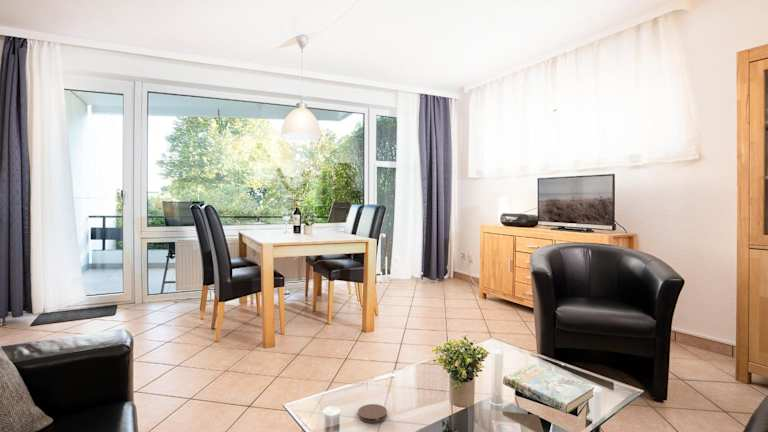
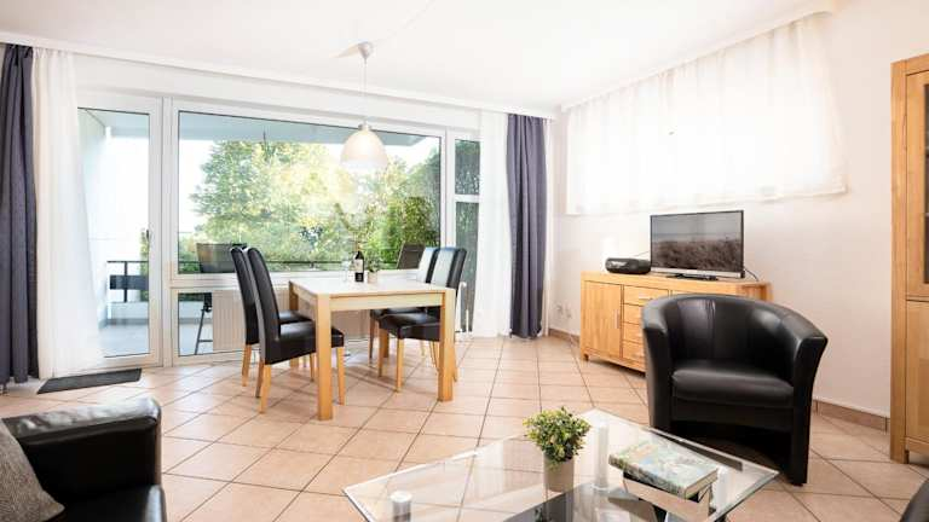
- coaster [357,403,388,424]
